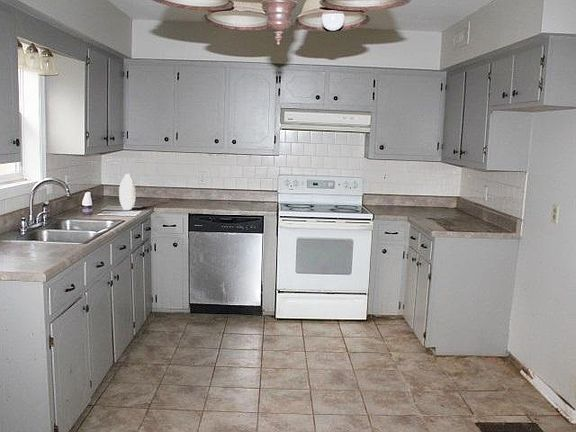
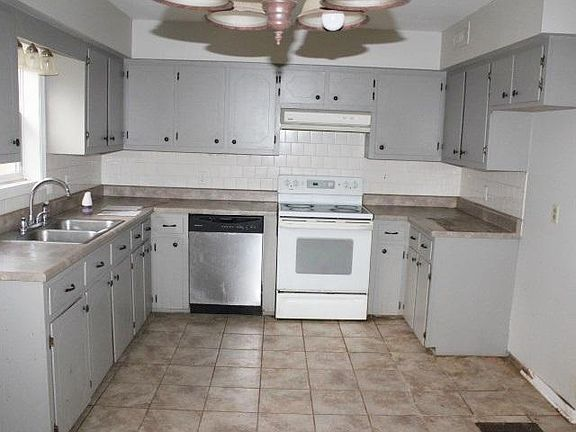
- vase [118,173,137,211]
